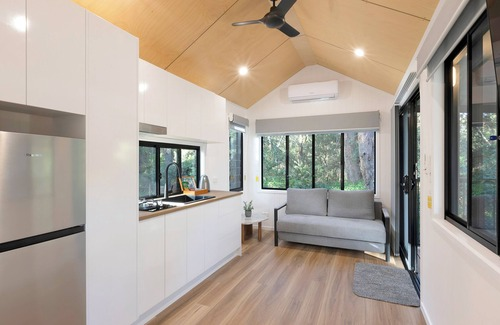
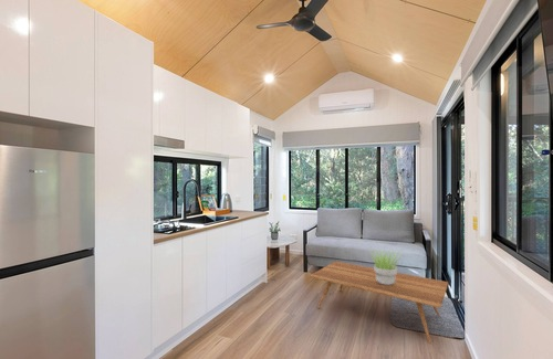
+ potted plant [368,249,401,285]
+ coffee table [309,261,449,345]
